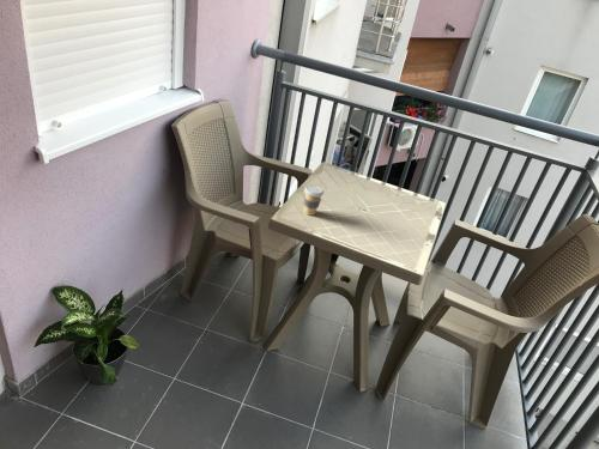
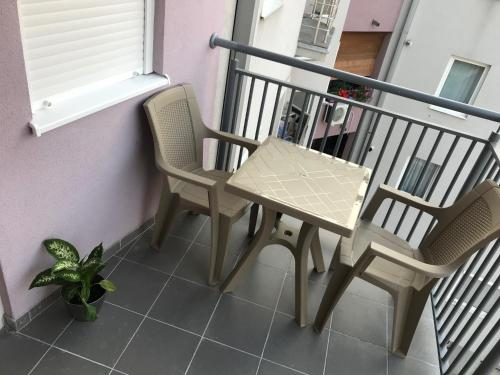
- coffee cup [303,184,325,217]
